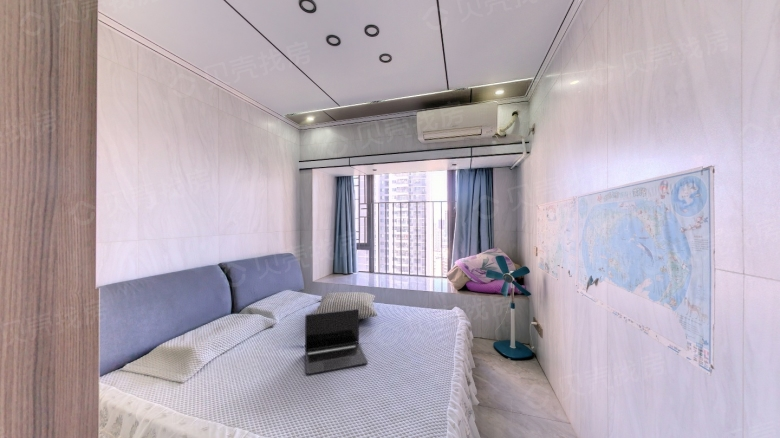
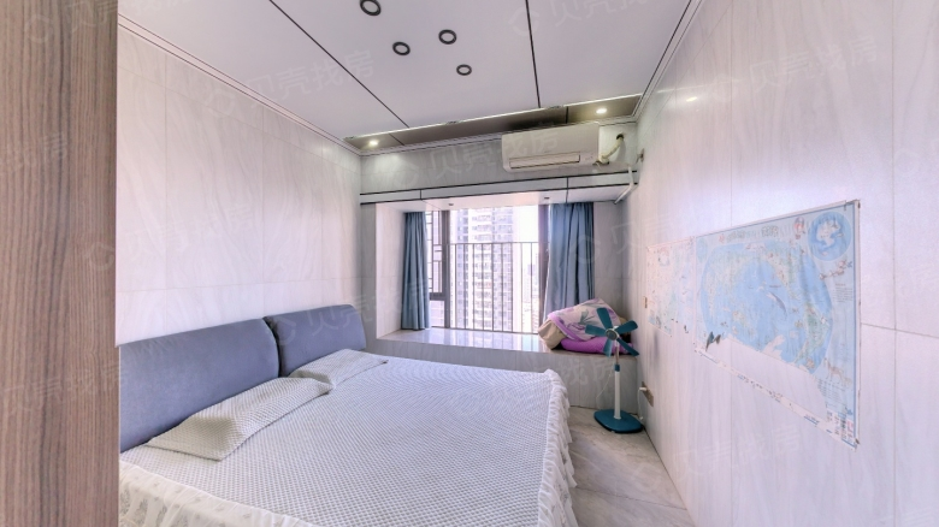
- laptop [304,309,369,375]
- pillow [312,291,378,320]
